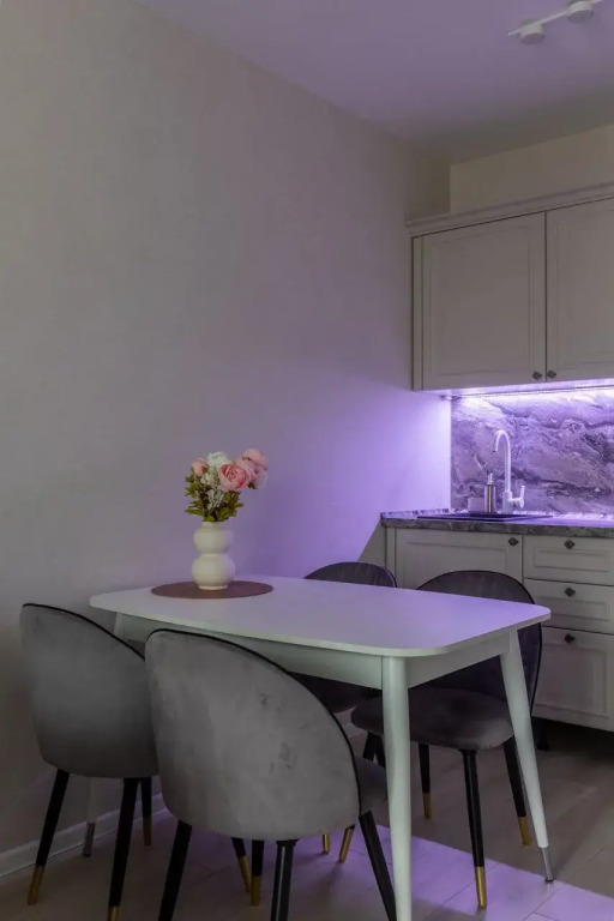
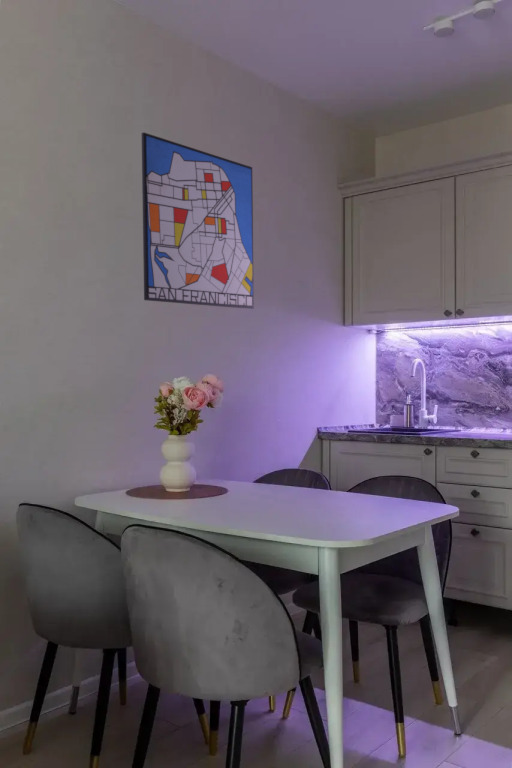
+ wall art [141,131,255,310]
